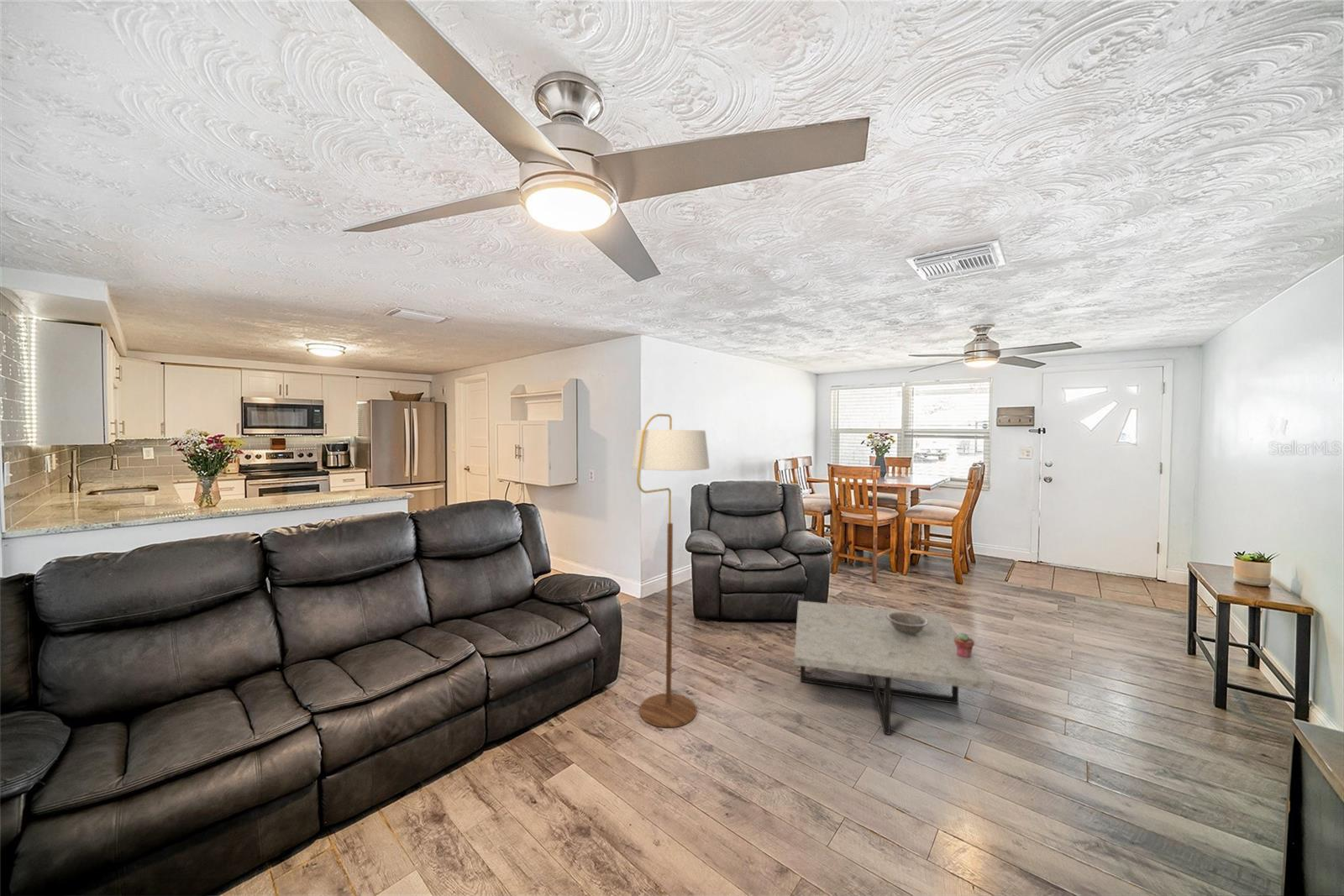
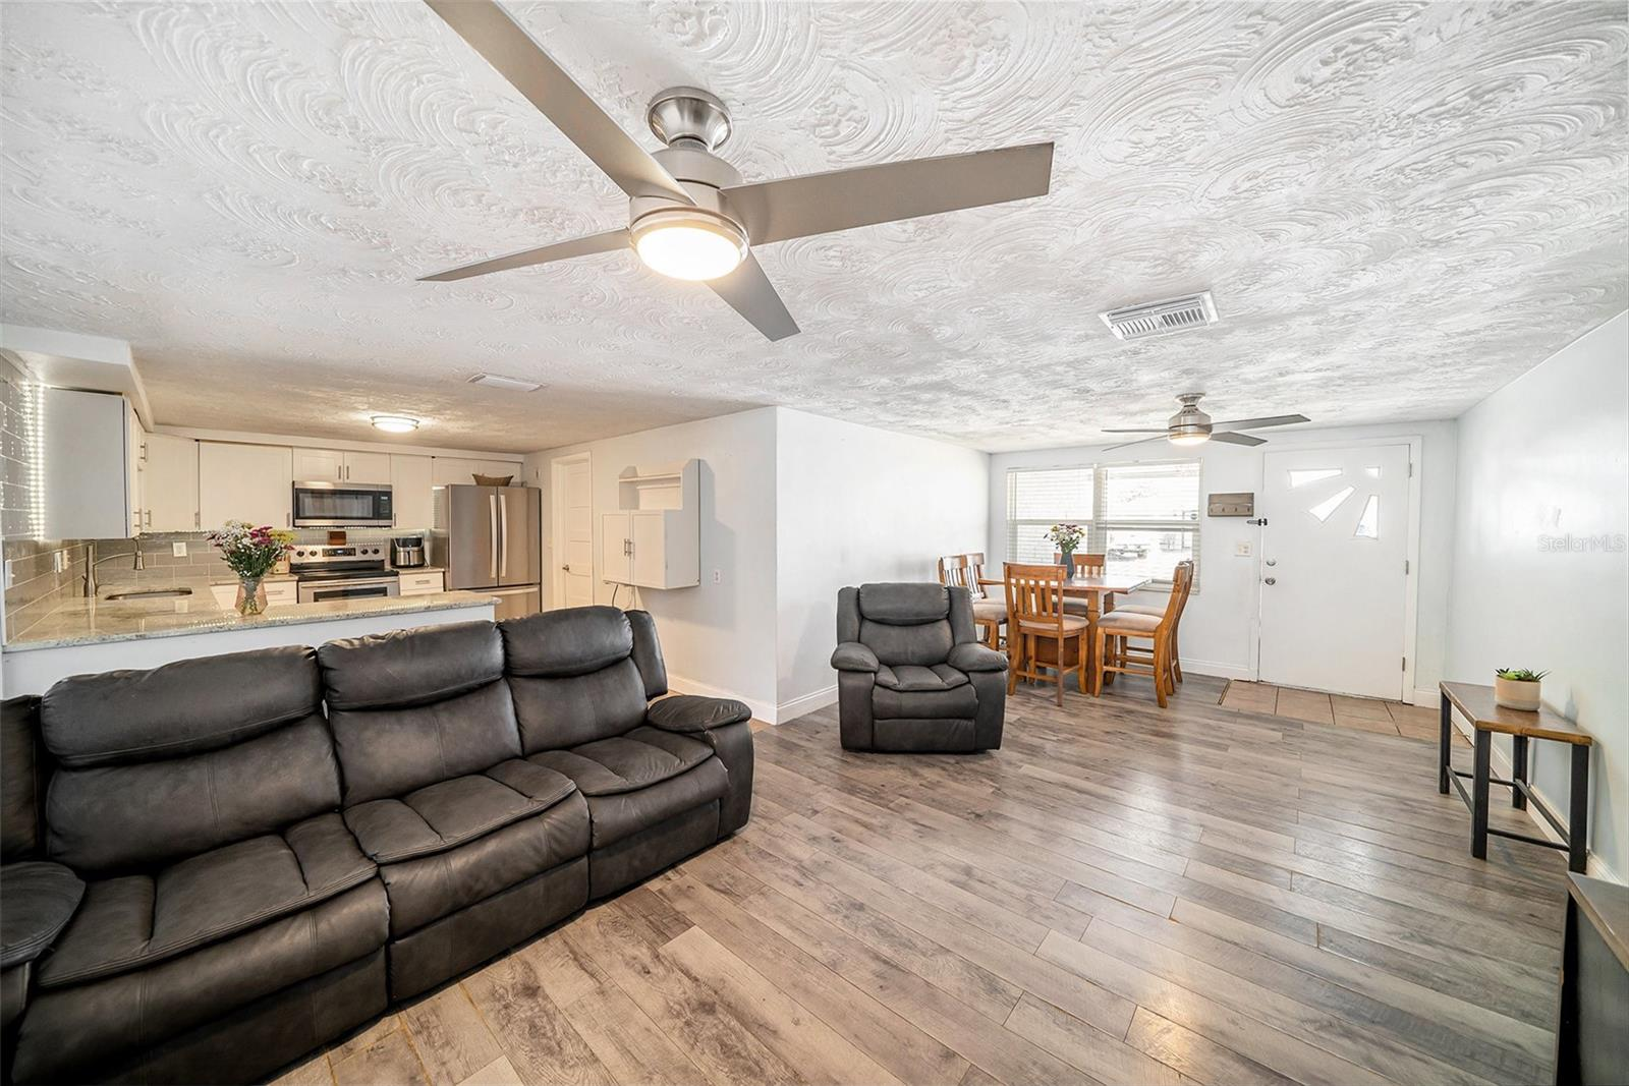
- floor lamp [631,413,711,728]
- potted succulent [954,631,975,658]
- decorative bowl [886,612,928,636]
- coffee table [794,600,995,736]
